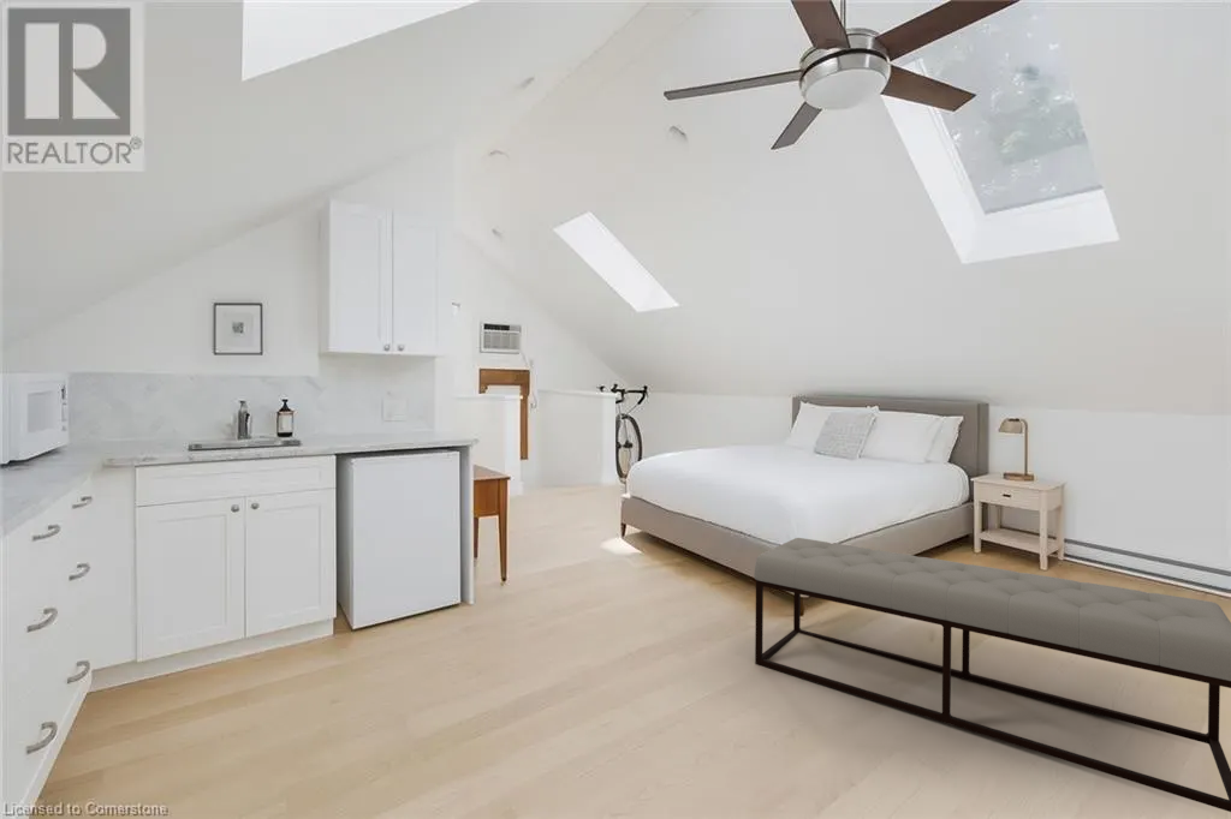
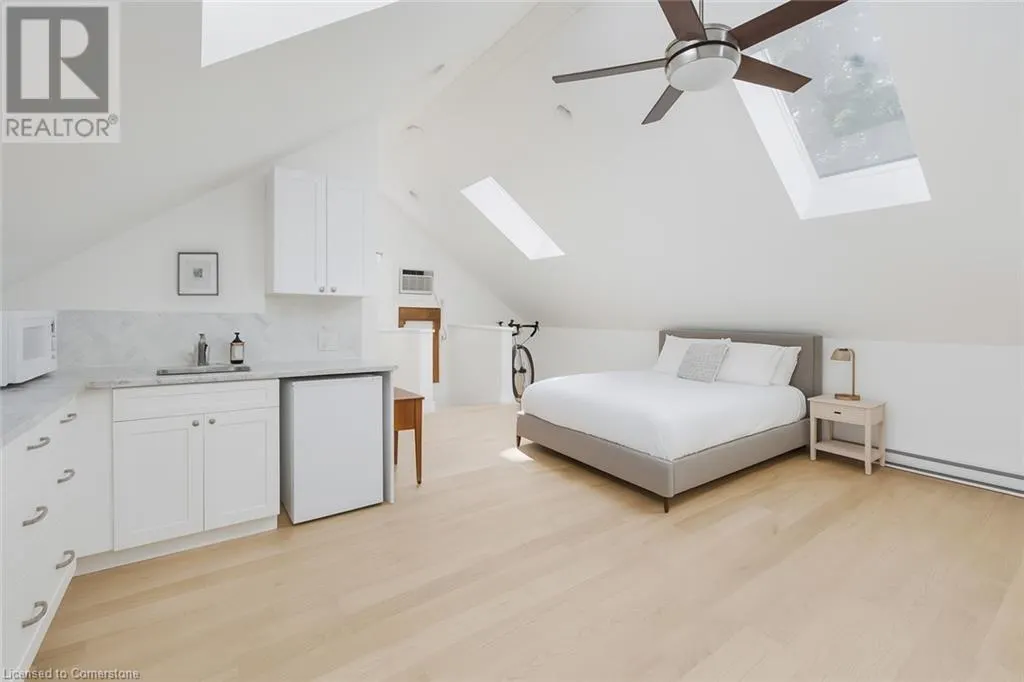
- bench [753,537,1231,813]
